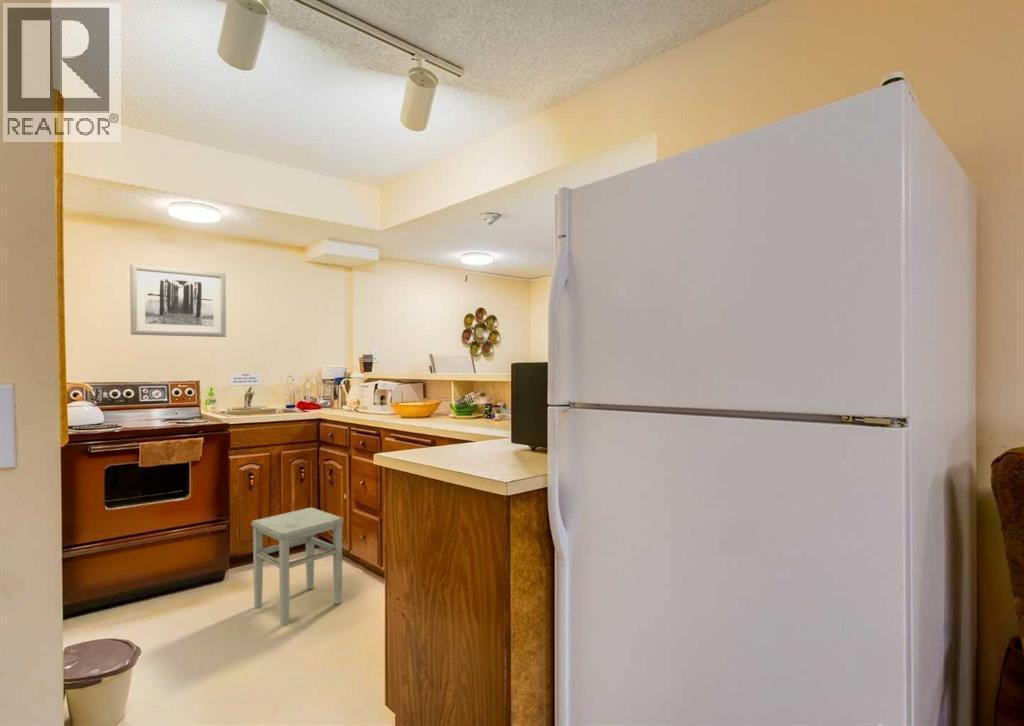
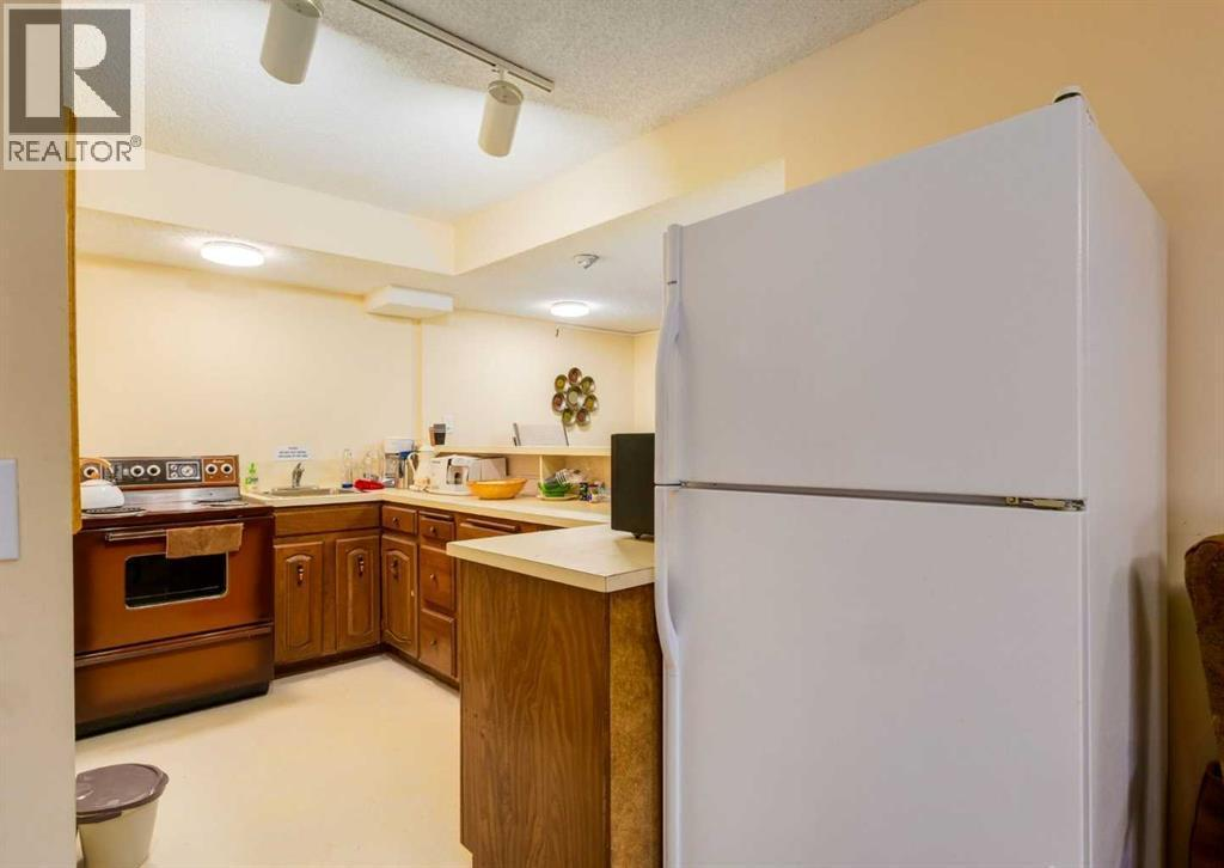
- stool [250,507,345,627]
- wall art [129,263,227,338]
